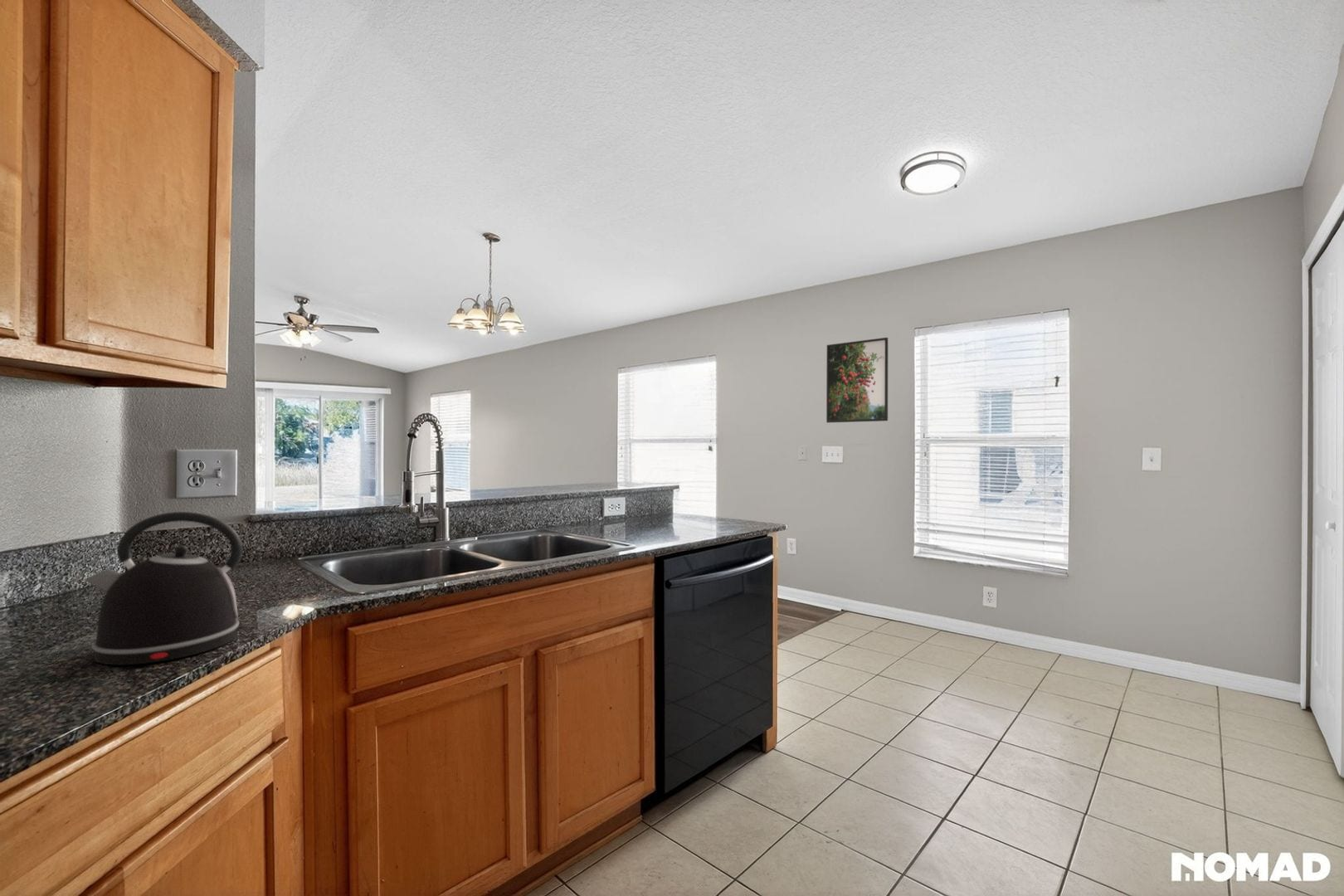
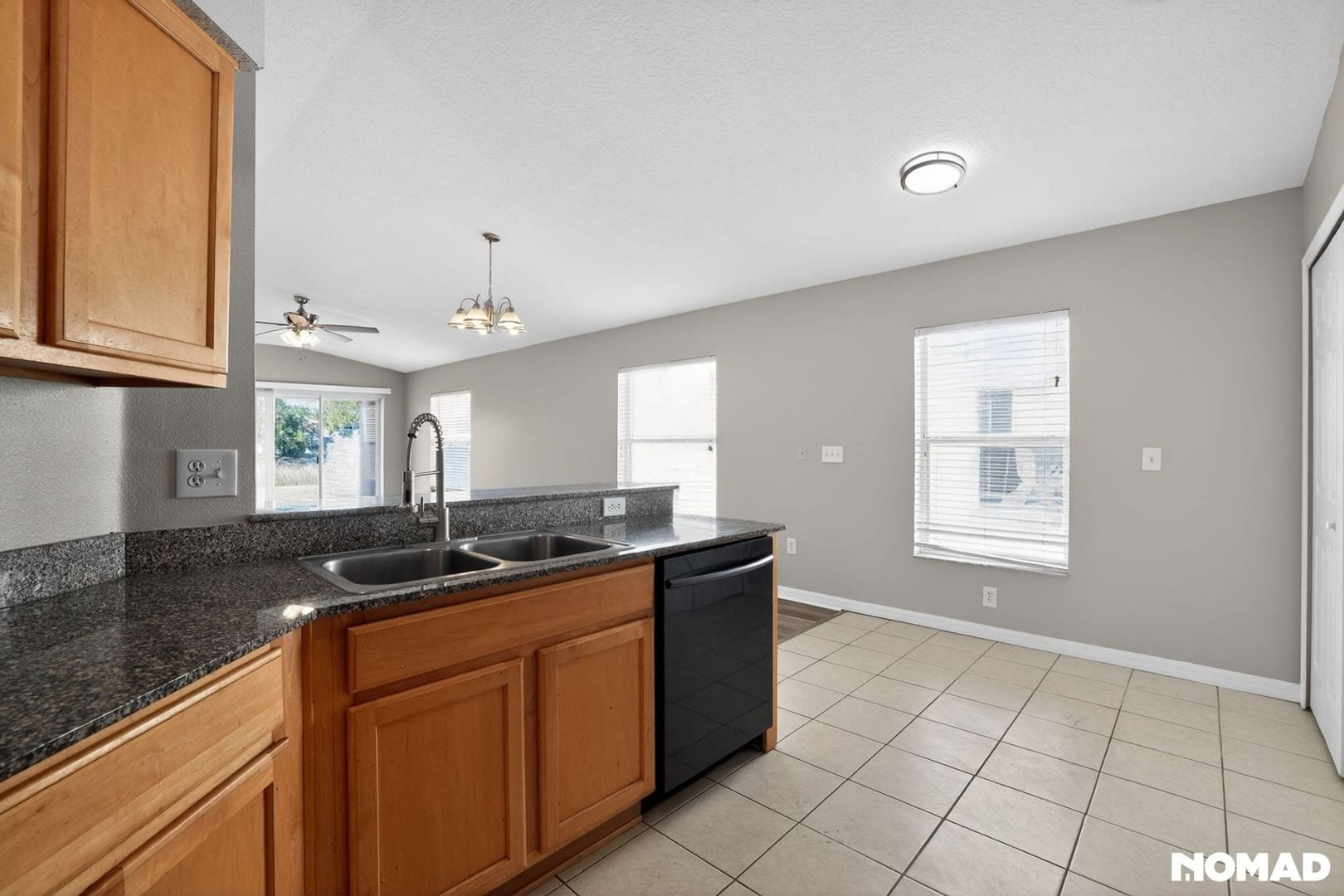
- kettle [83,511,250,665]
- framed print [825,337,889,423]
